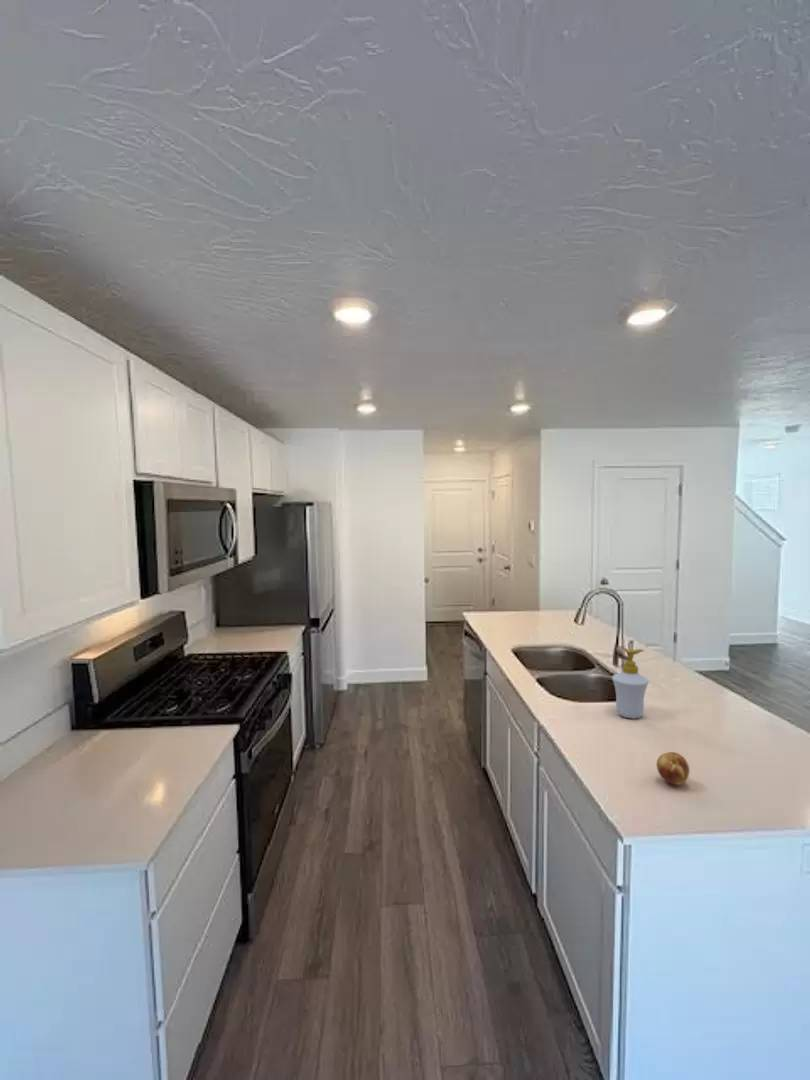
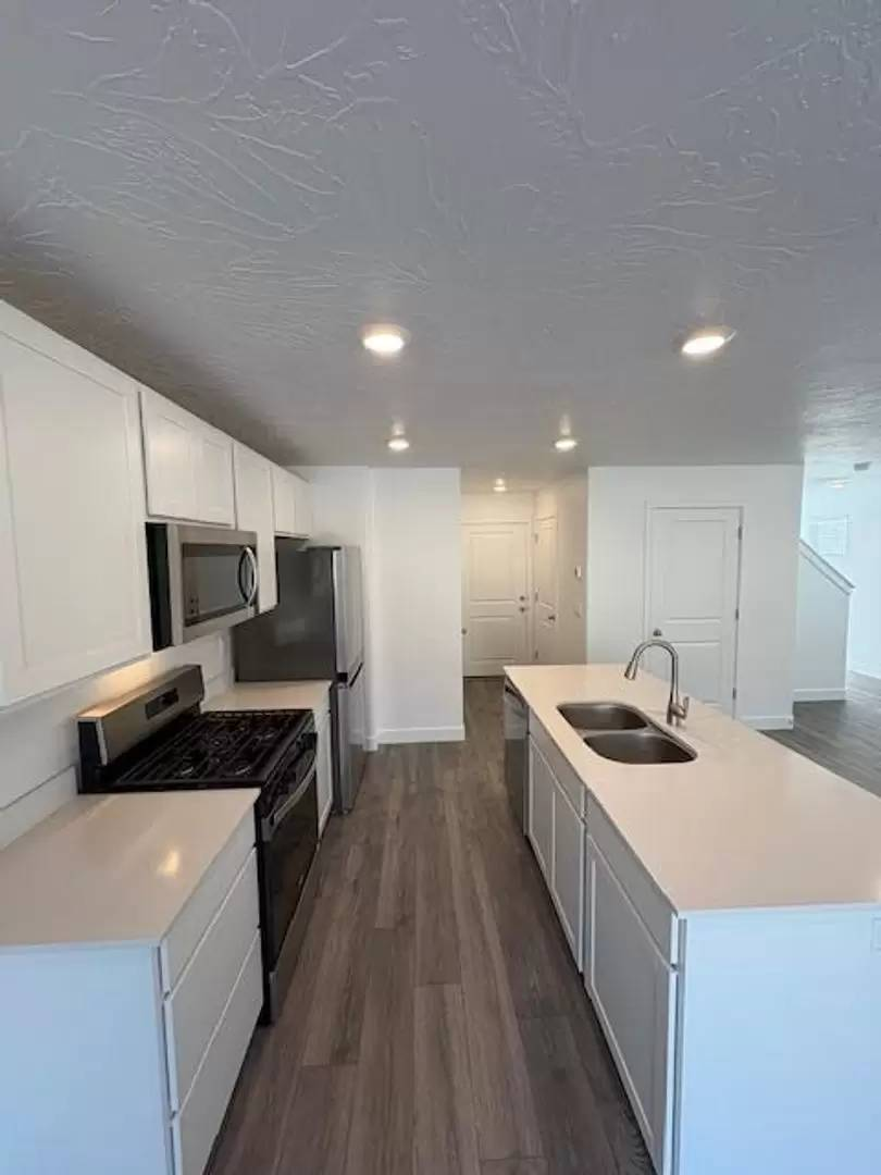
- fruit [656,751,691,786]
- soap bottle [611,648,650,719]
